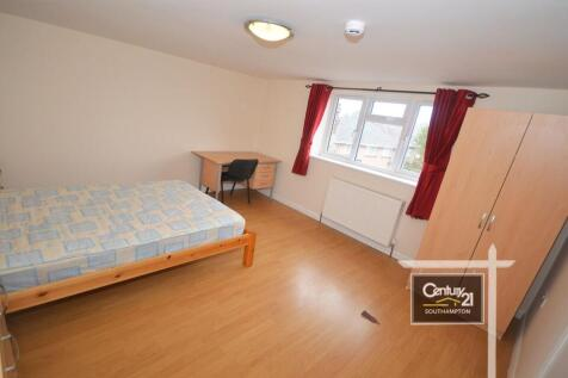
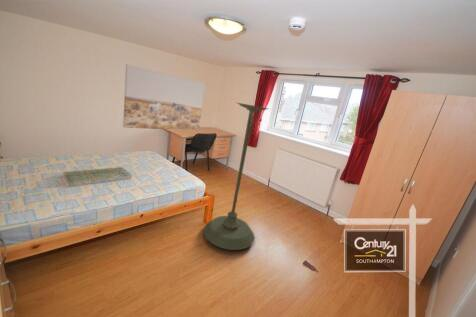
+ plant stand [203,102,270,251]
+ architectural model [62,166,132,187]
+ wall art [122,63,206,130]
